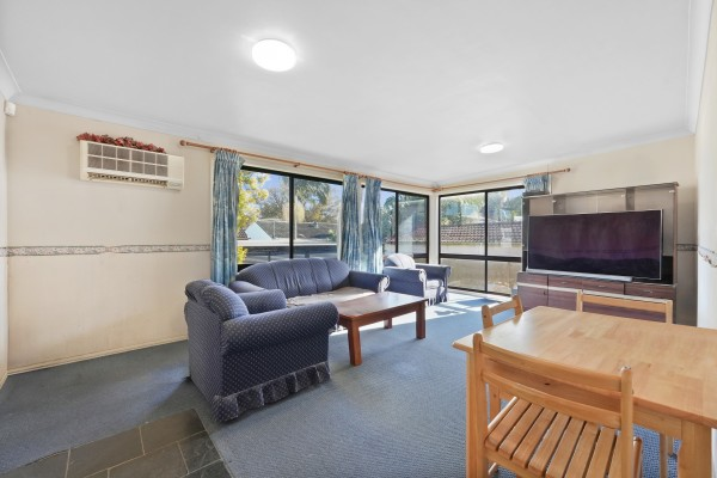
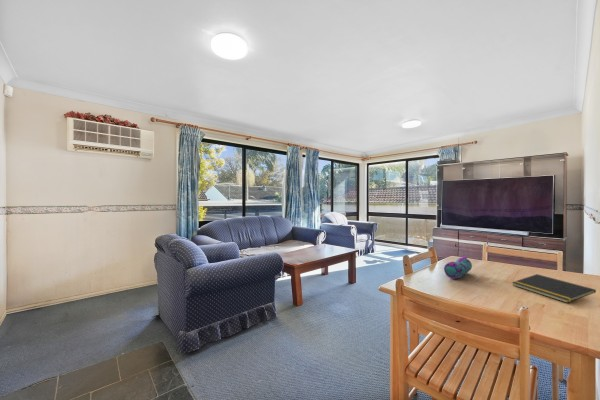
+ pencil case [443,255,473,280]
+ notepad [511,273,597,304]
